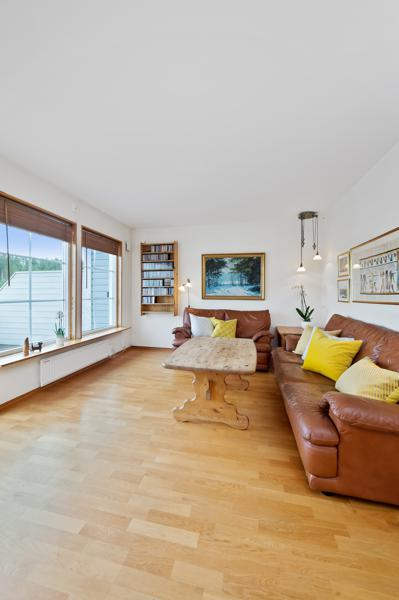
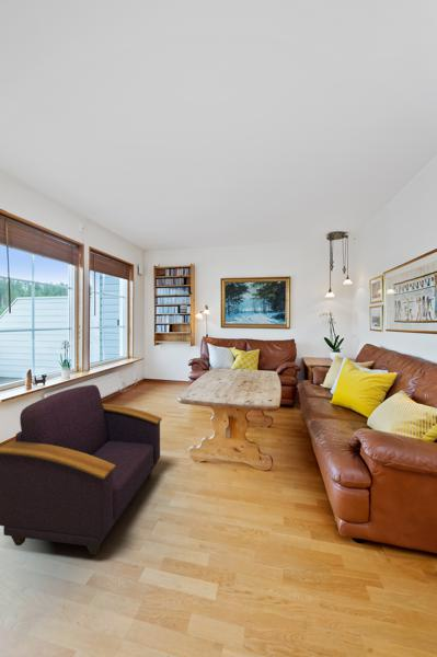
+ armchair [0,383,163,556]
